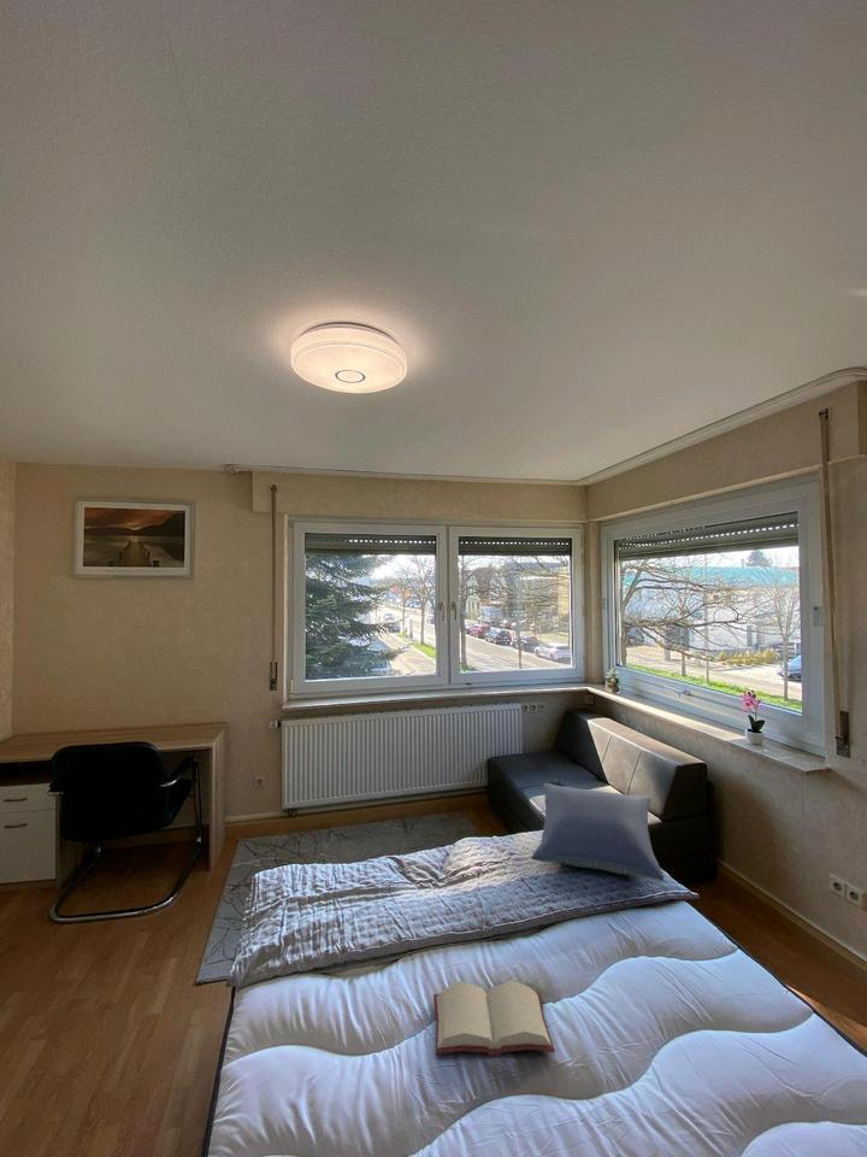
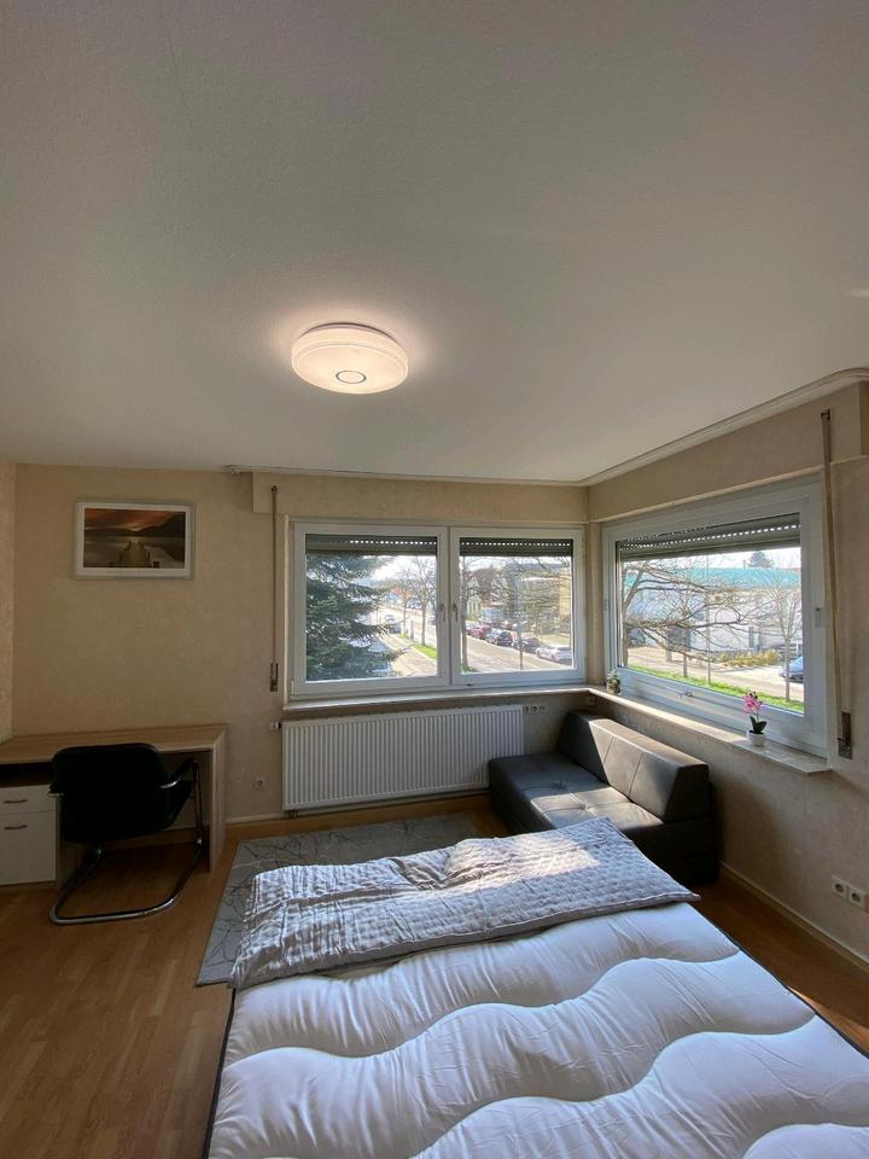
- pillow [531,782,665,882]
- hardback book [432,979,556,1057]
